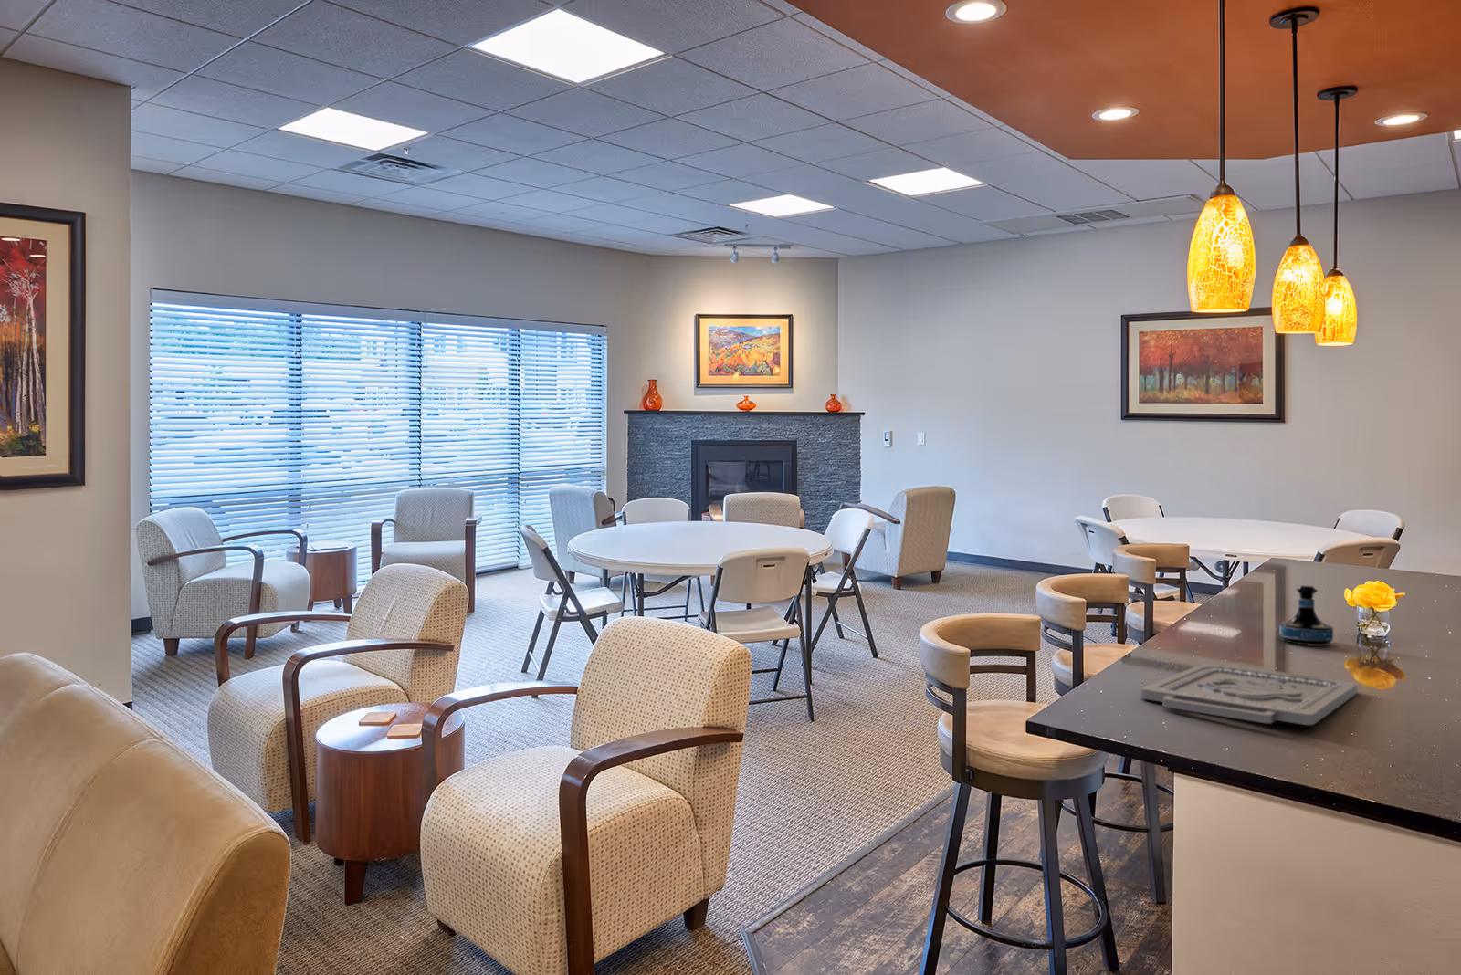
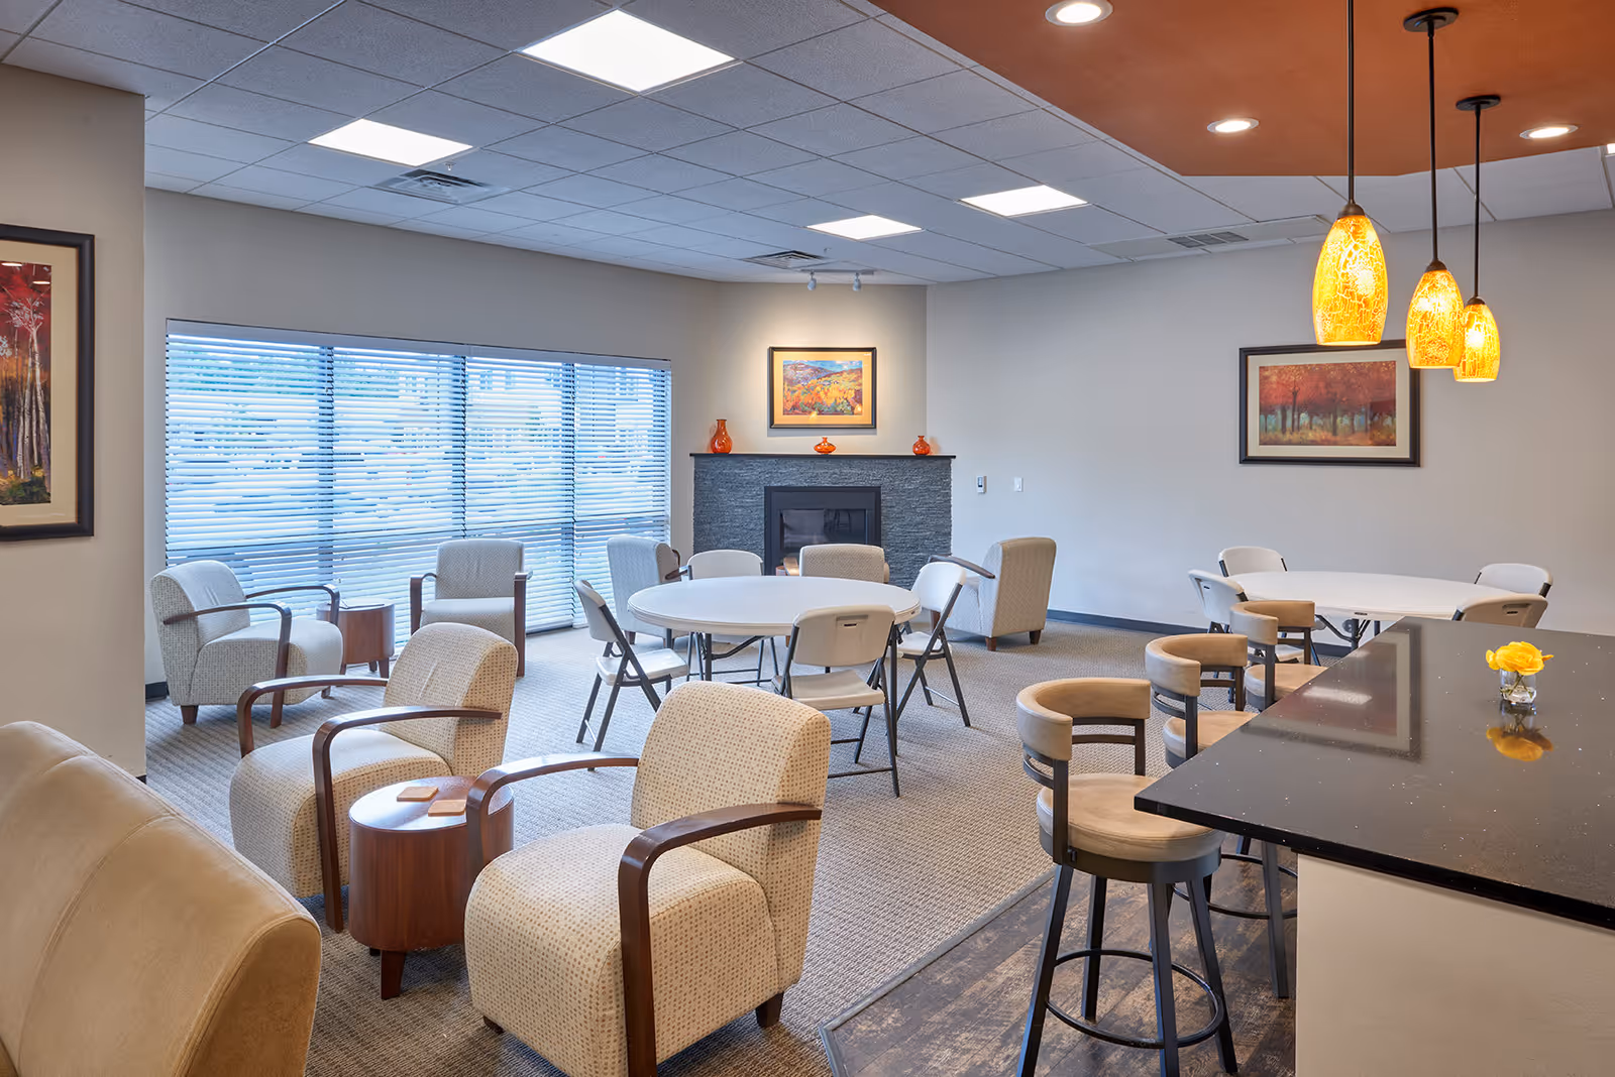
- serving tray [1140,663,1359,726]
- tequila bottle [1278,584,1334,646]
